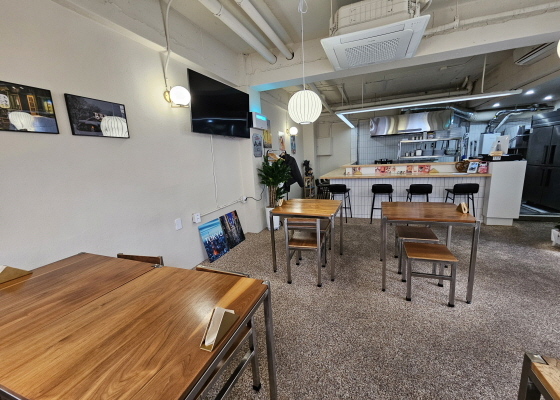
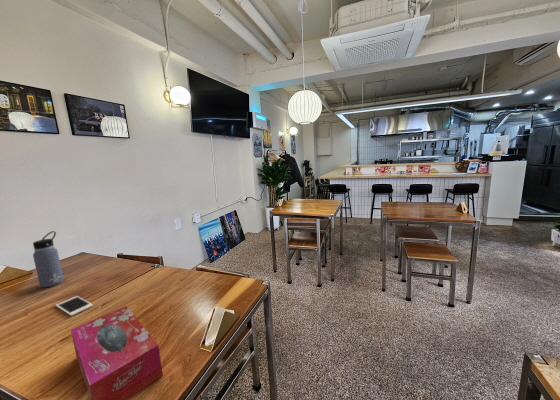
+ water bottle [32,230,64,288]
+ cell phone [55,295,94,317]
+ tissue box [70,305,164,400]
